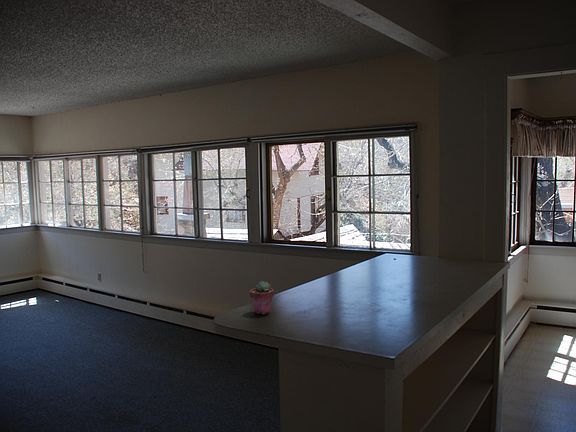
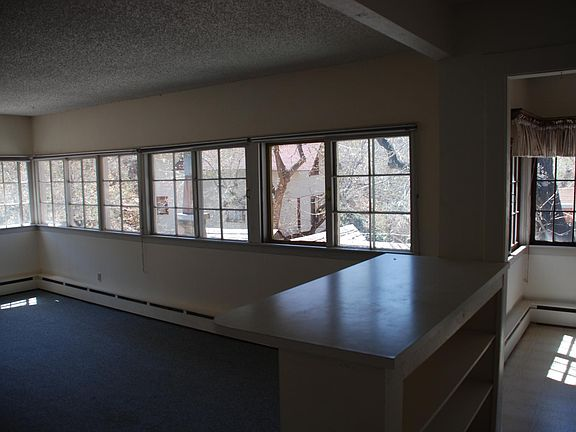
- potted succulent [249,280,275,315]
